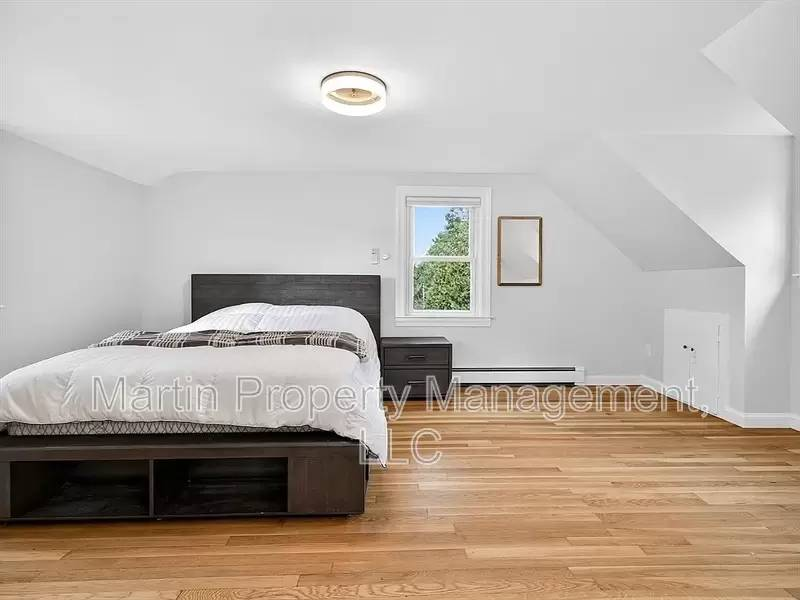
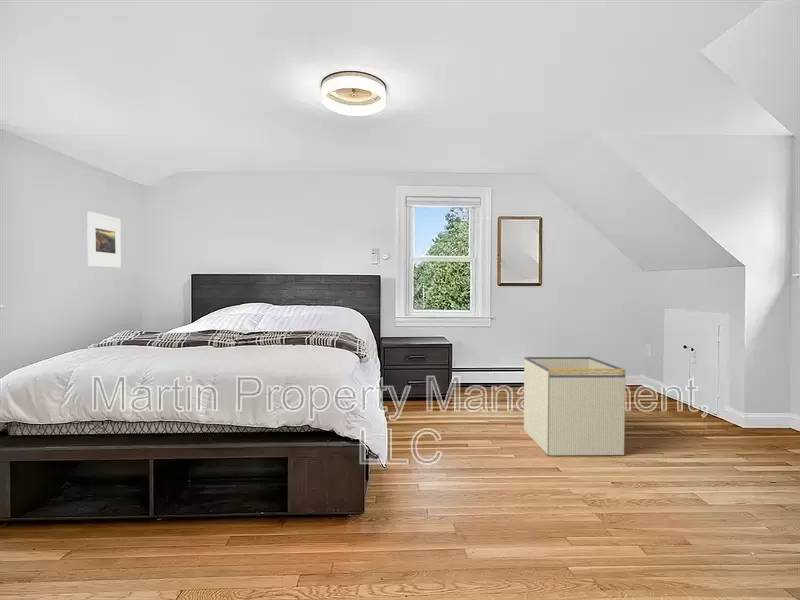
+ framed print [86,211,122,269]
+ storage bin [523,356,627,456]
